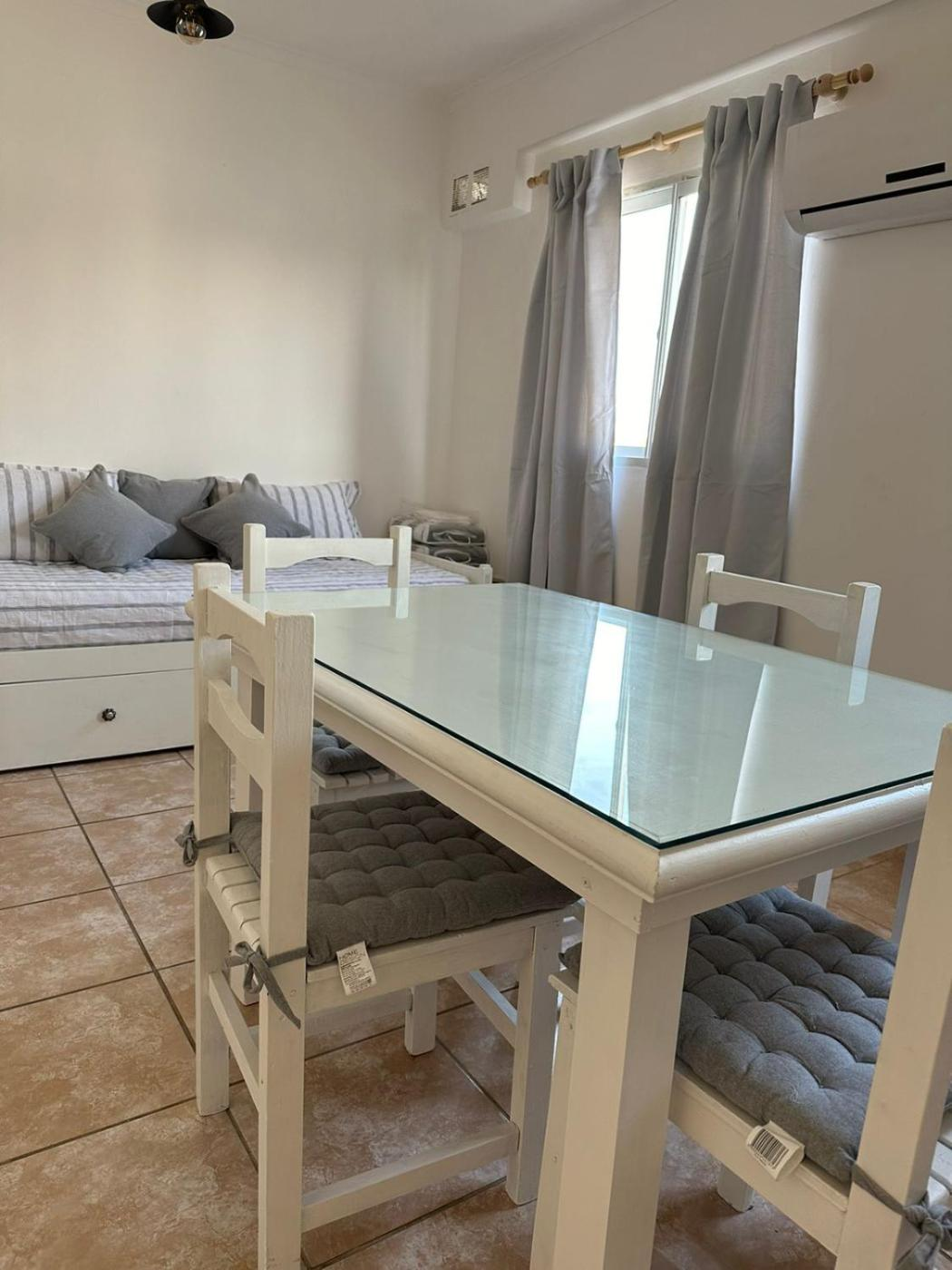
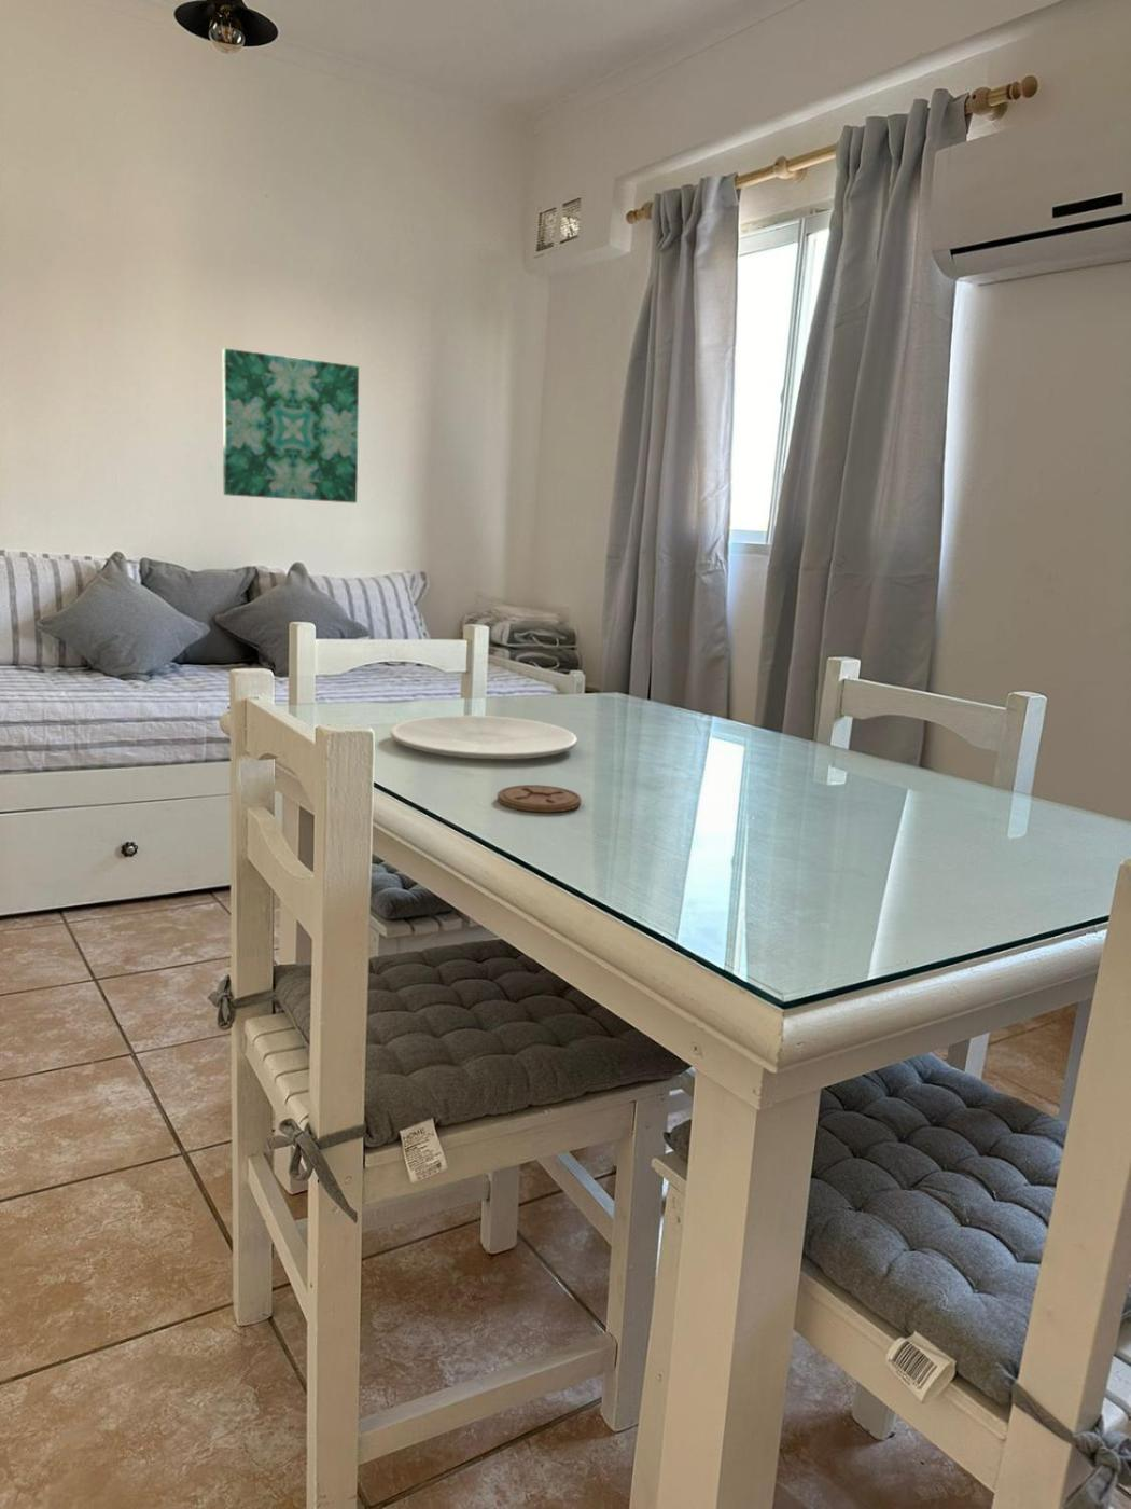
+ wall art [221,347,360,505]
+ plate [390,714,579,760]
+ coaster [497,783,583,814]
